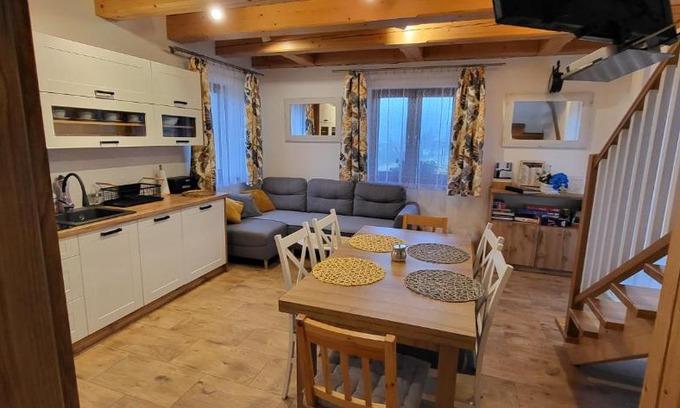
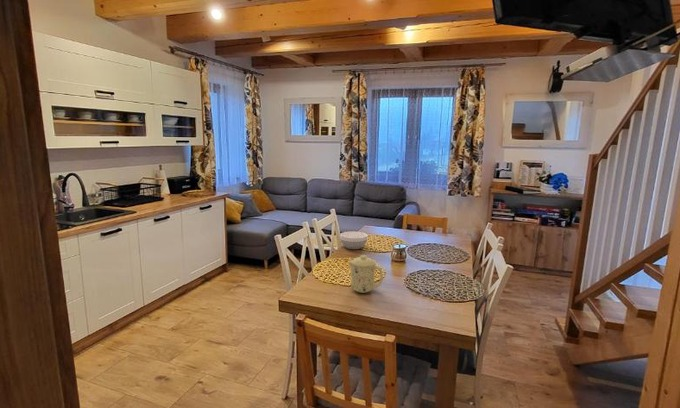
+ bowl [339,230,369,250]
+ mug [347,254,384,294]
